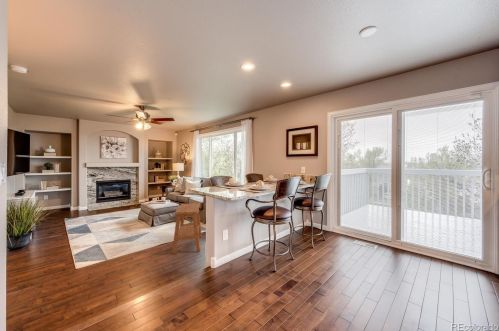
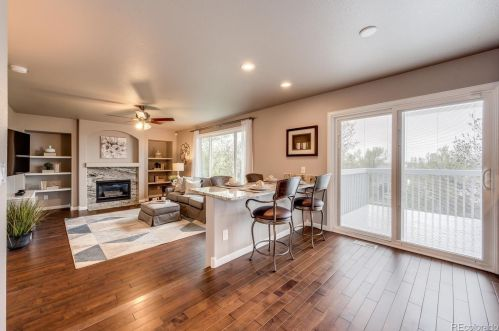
- side table [171,202,203,254]
